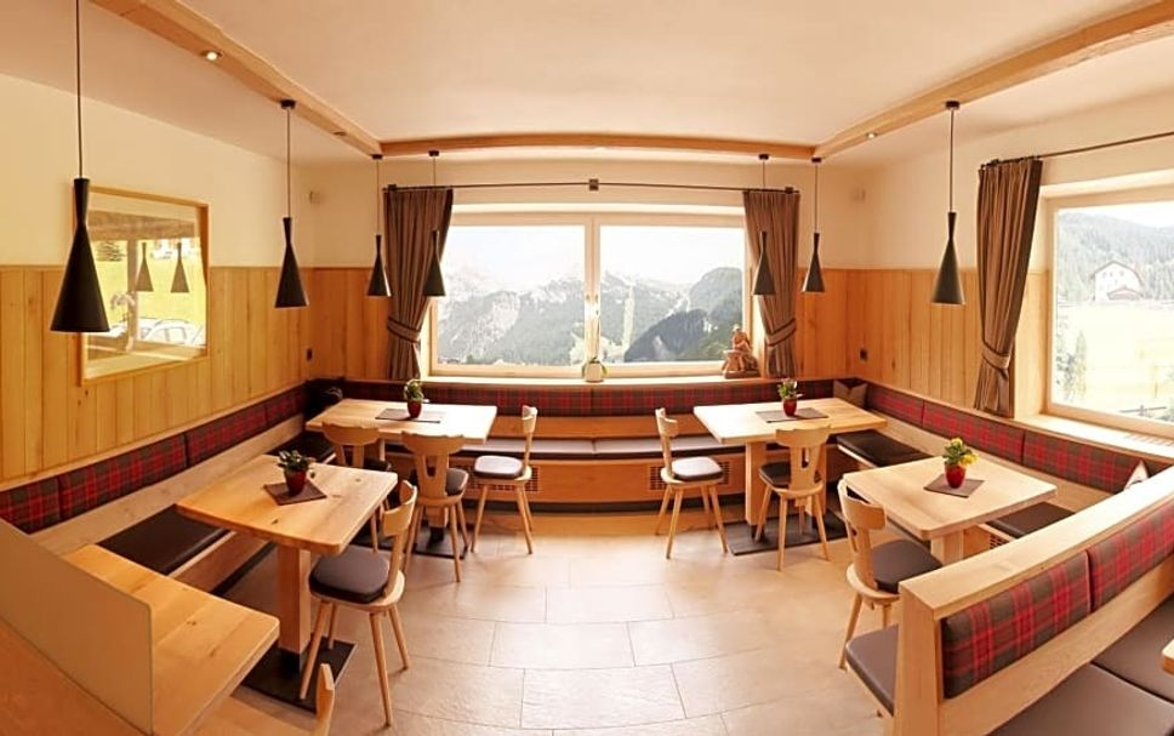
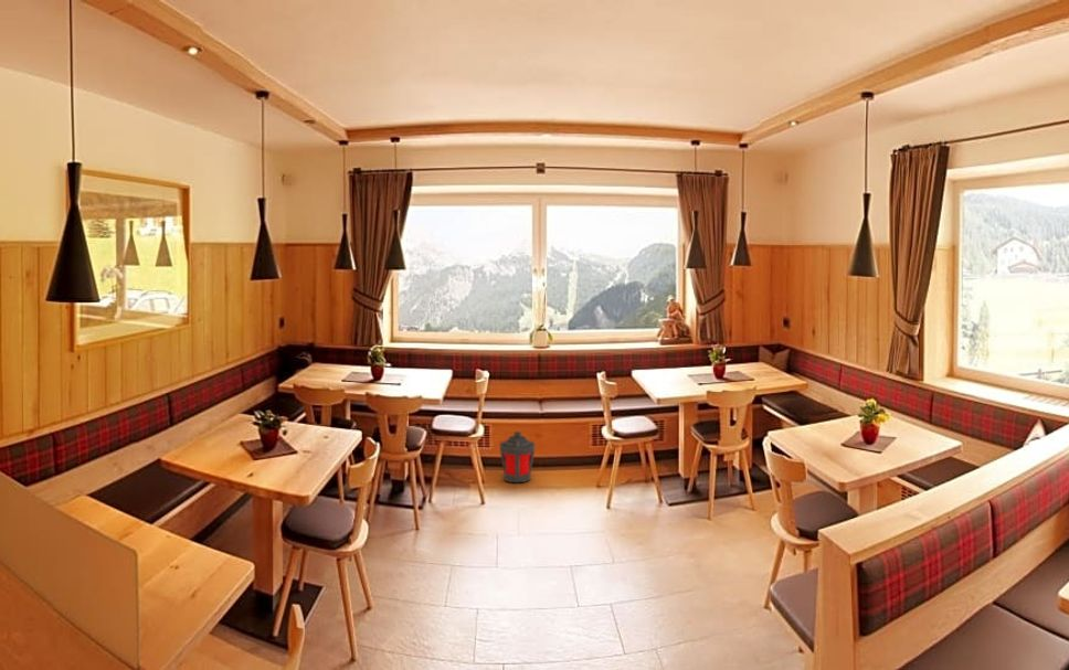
+ lantern [499,430,536,483]
